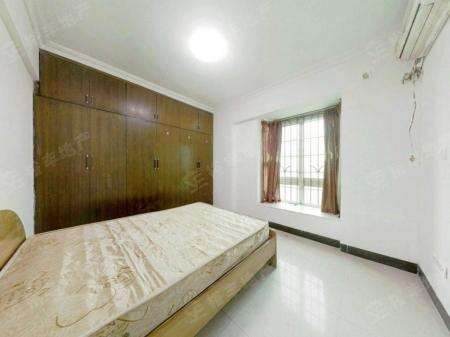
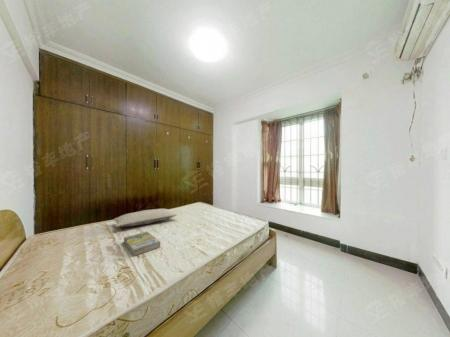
+ pillow [113,208,178,228]
+ book [123,231,161,257]
